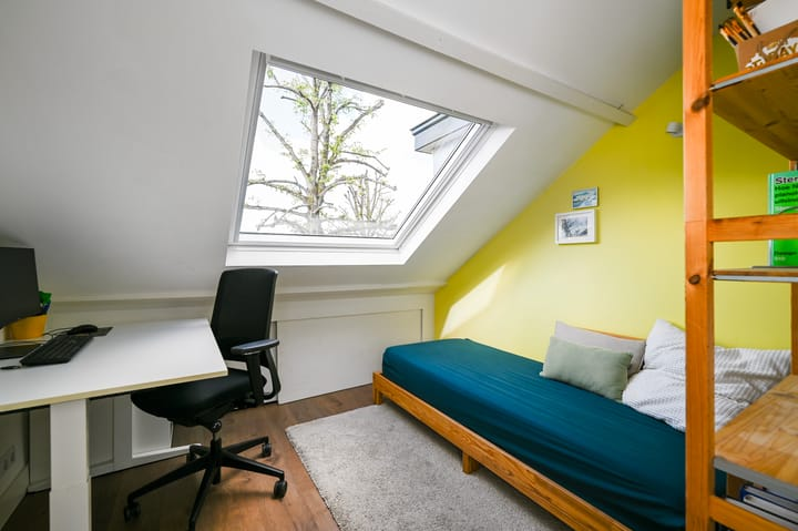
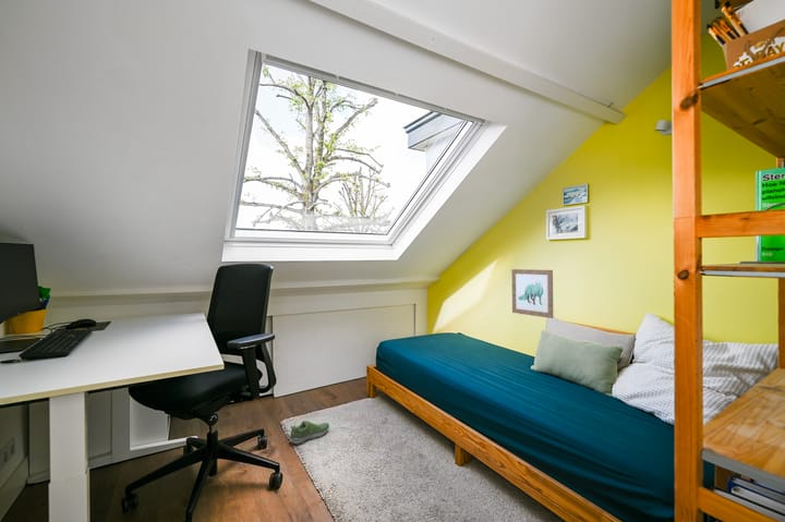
+ wall art [510,268,554,319]
+ shoe [288,420,330,446]
